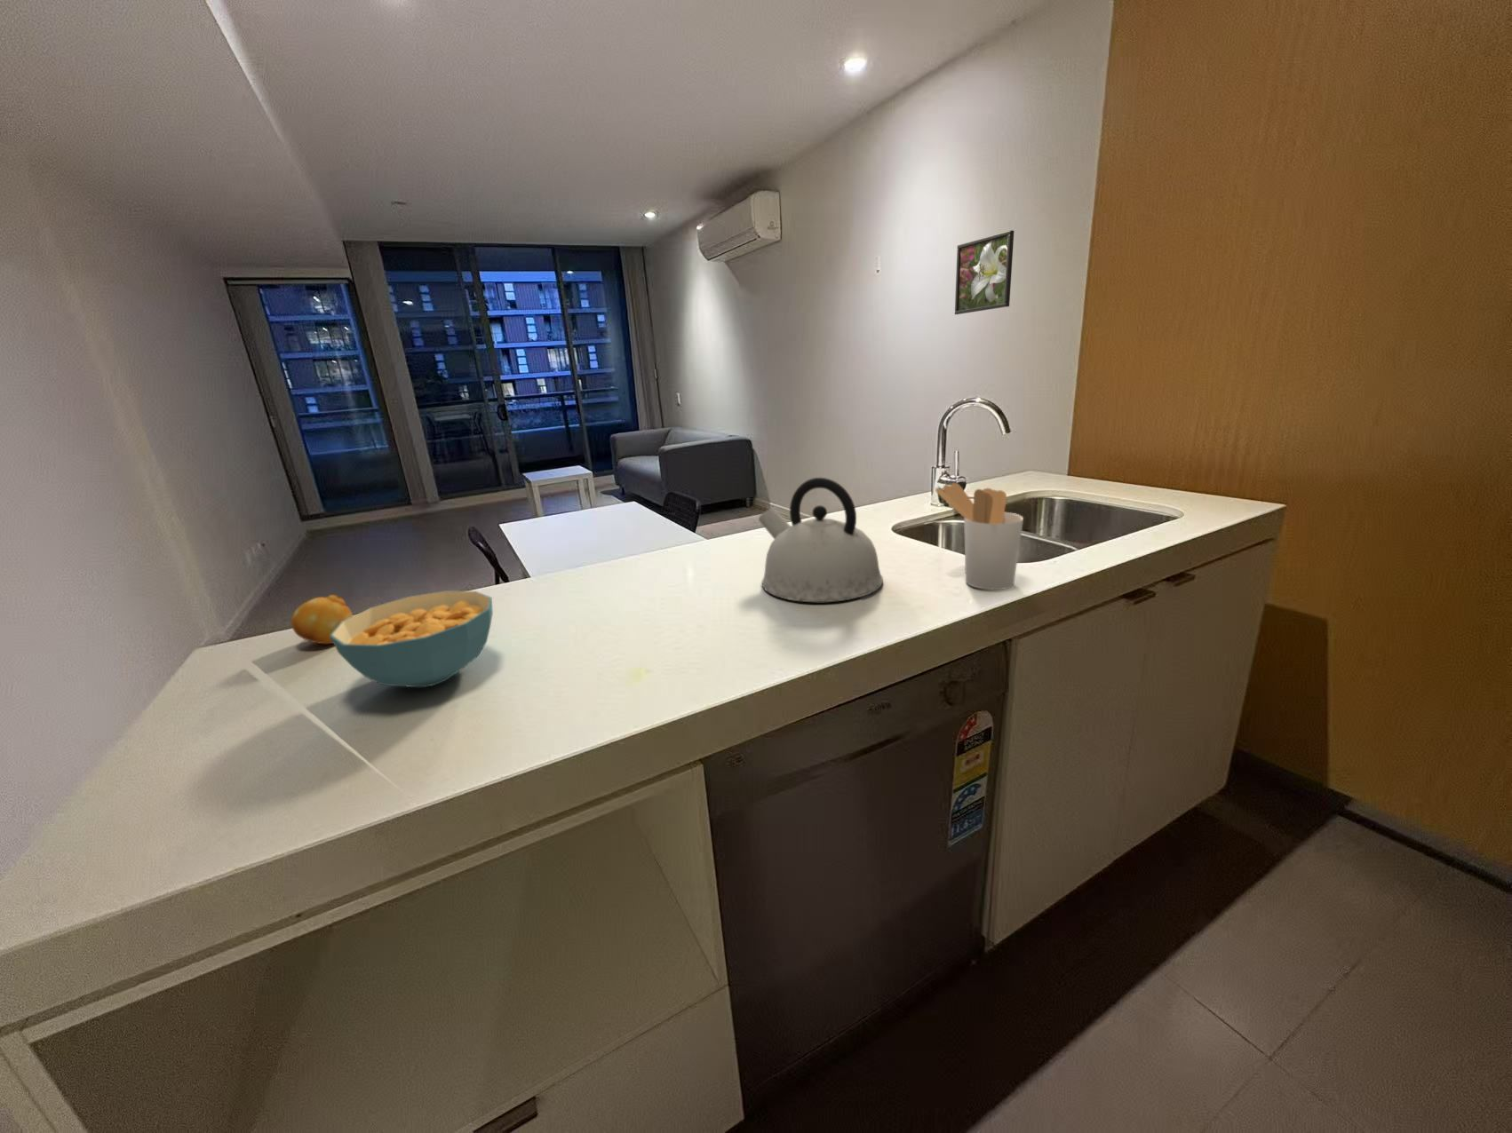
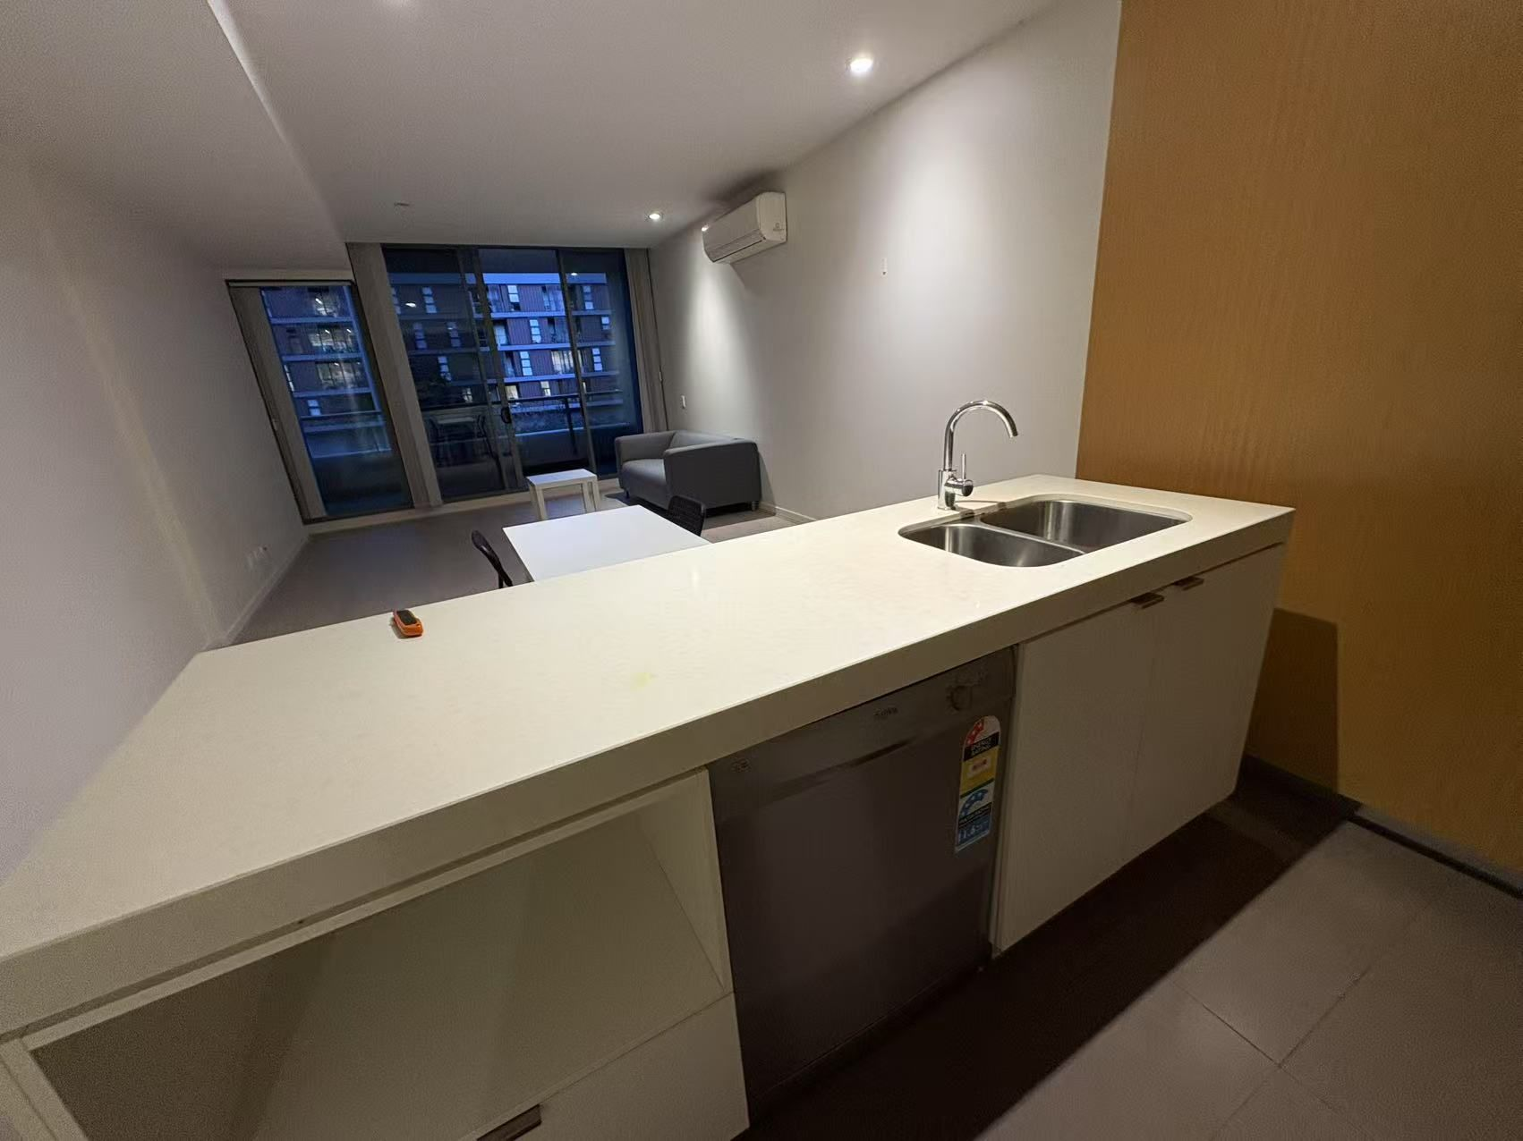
- kettle [757,477,883,603]
- fruit [290,594,354,645]
- utensil holder [935,482,1024,590]
- cereal bowl [330,590,494,688]
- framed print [954,229,1016,315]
